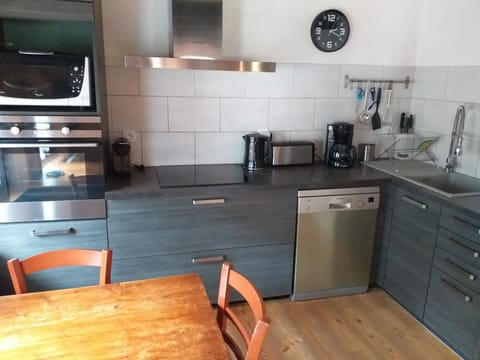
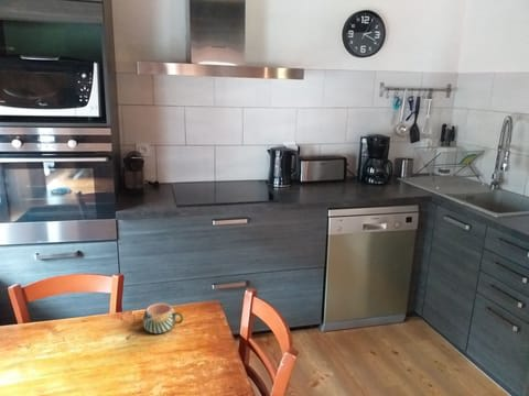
+ mug [142,302,184,334]
